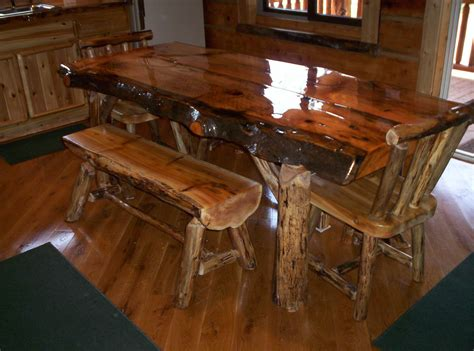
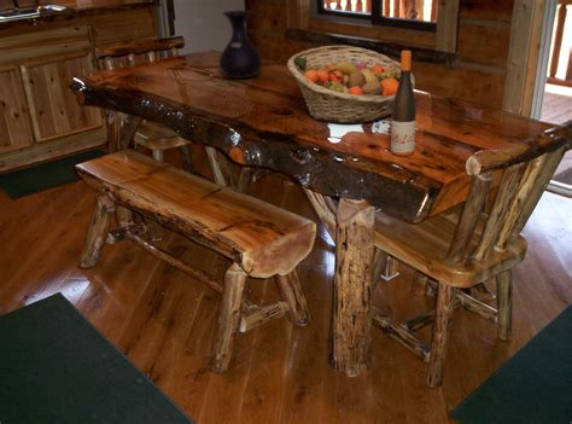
+ wine bottle [390,50,418,157]
+ vase [218,10,263,80]
+ fruit basket [286,45,416,124]
